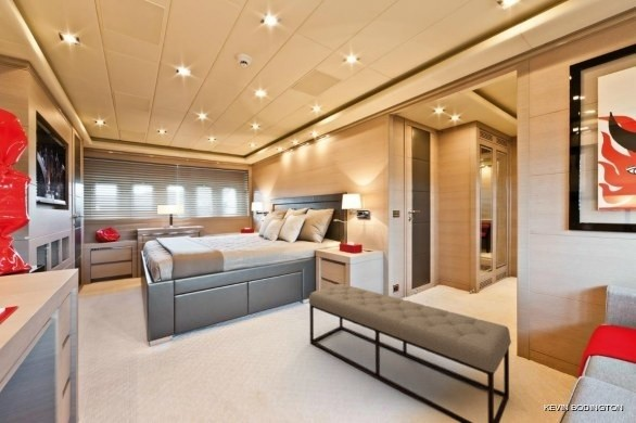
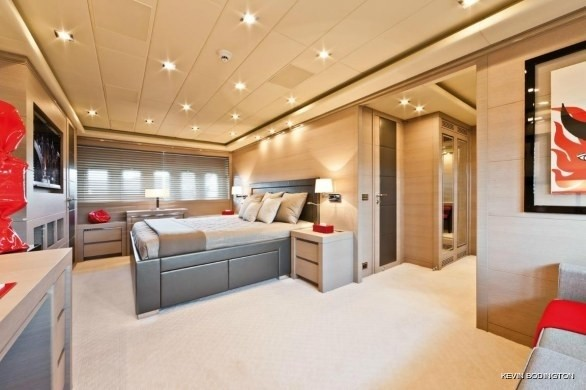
- bench [308,283,512,423]
